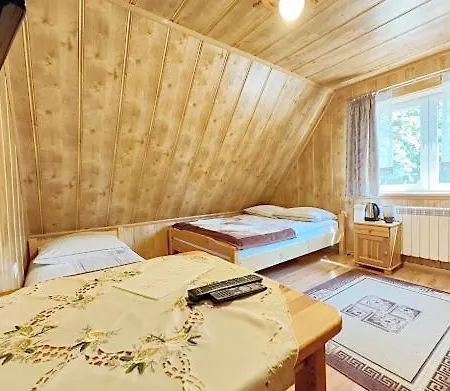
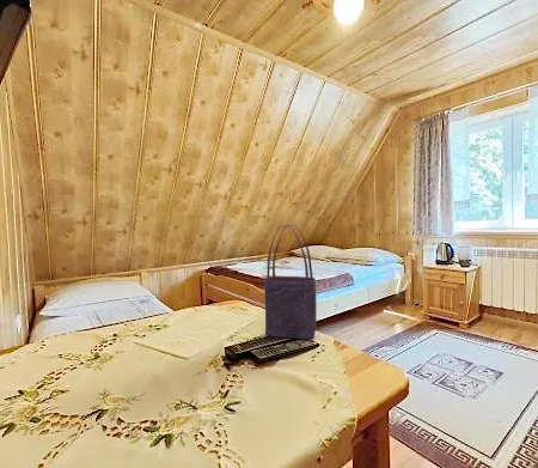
+ tote bag [263,224,318,340]
